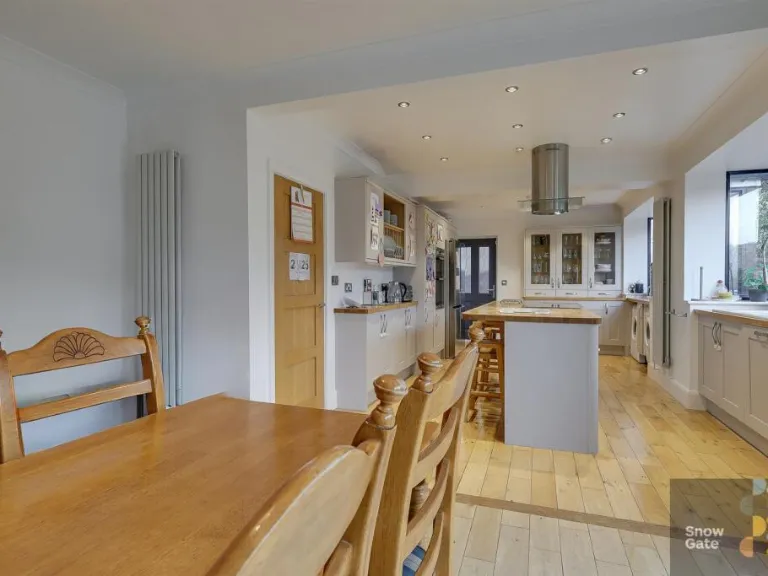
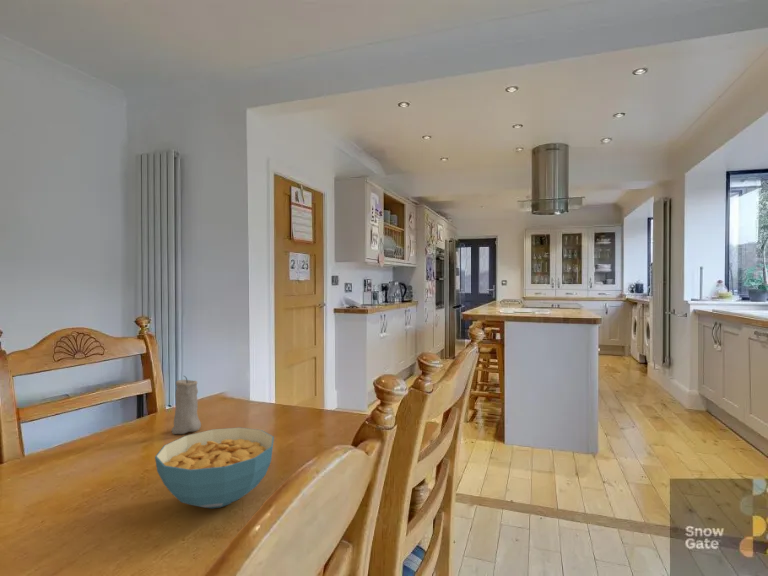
+ cereal bowl [154,427,275,509]
+ candle [171,375,202,435]
